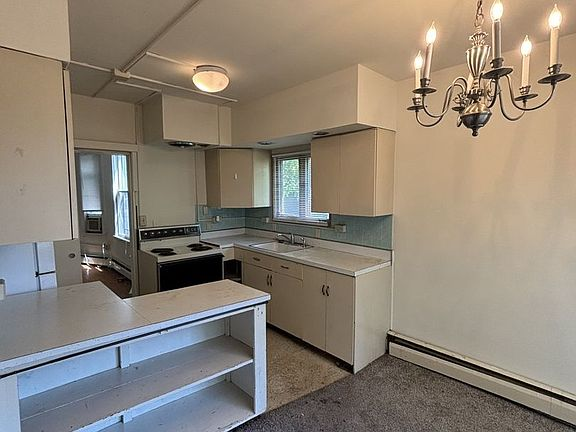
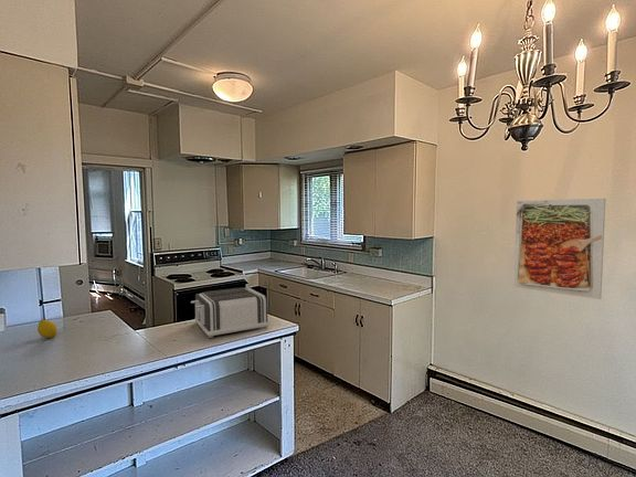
+ fruit [36,319,59,339]
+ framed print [512,198,606,300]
+ toaster [190,286,269,339]
